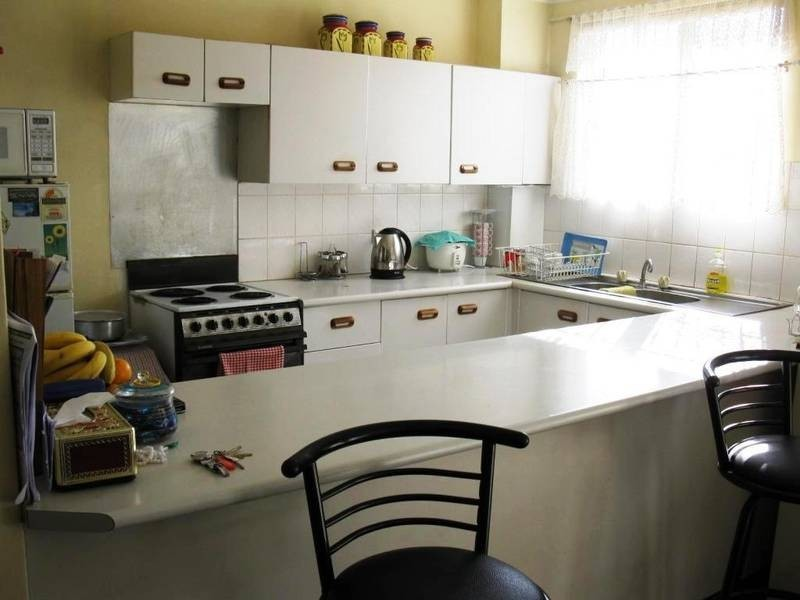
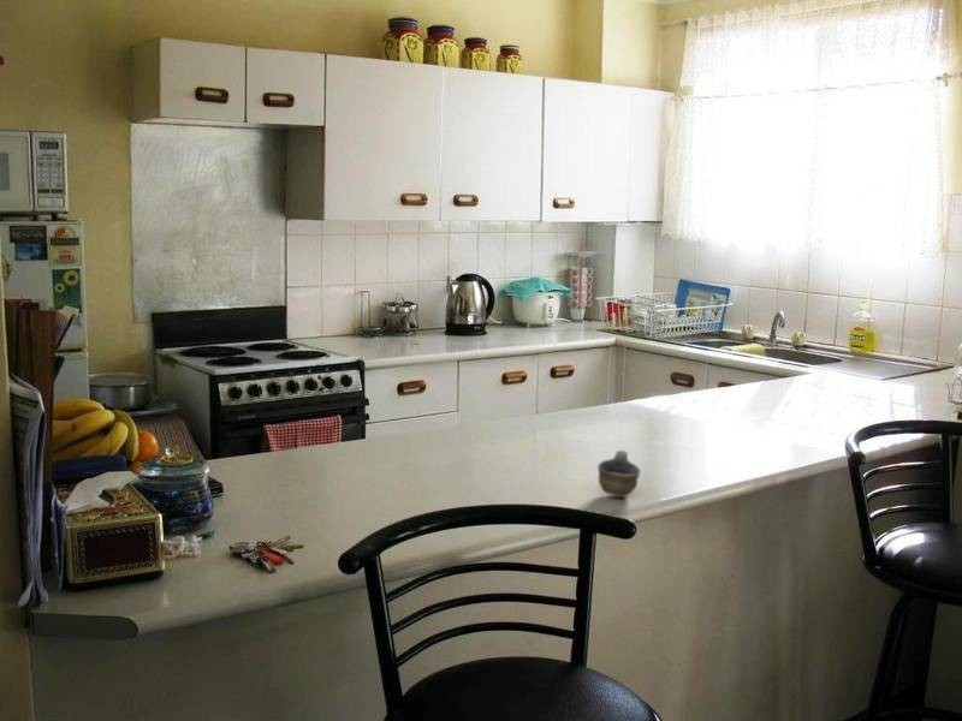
+ cup [596,449,642,499]
